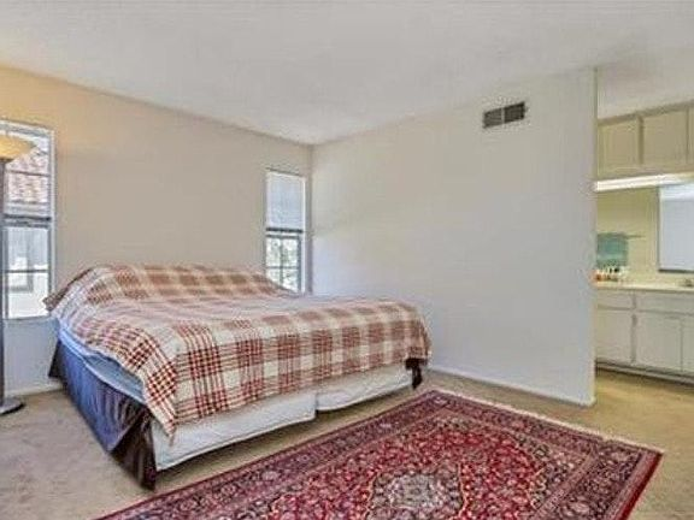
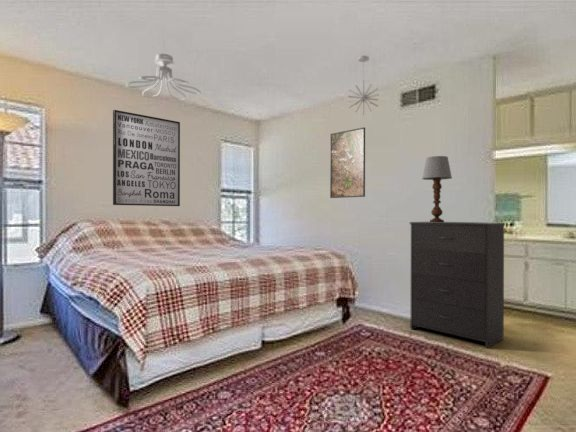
+ table lamp [421,155,453,222]
+ wall art [112,109,181,207]
+ dresser [409,221,506,349]
+ pendant light [347,55,380,116]
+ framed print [329,126,366,199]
+ ceiling light fixture [125,53,201,101]
